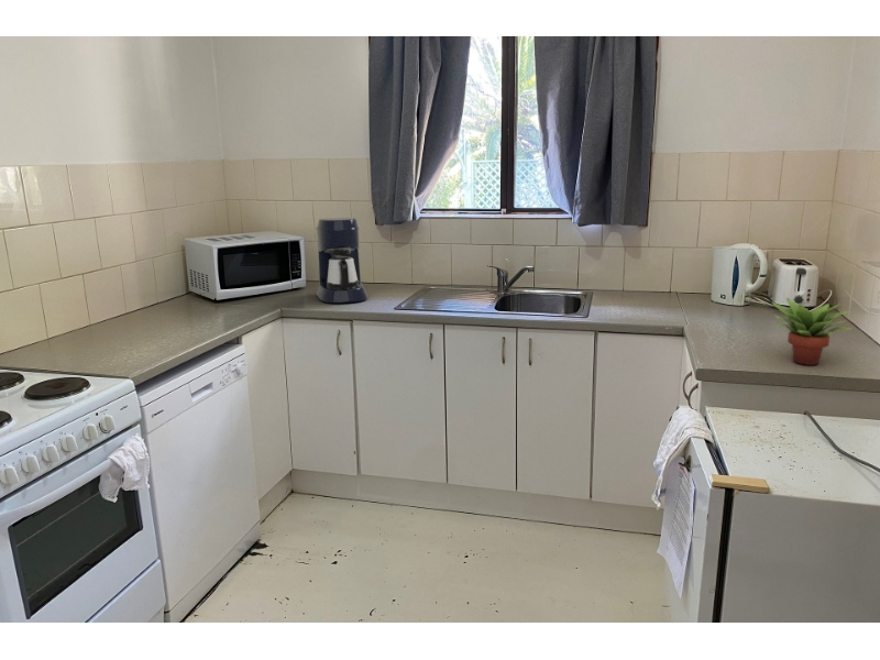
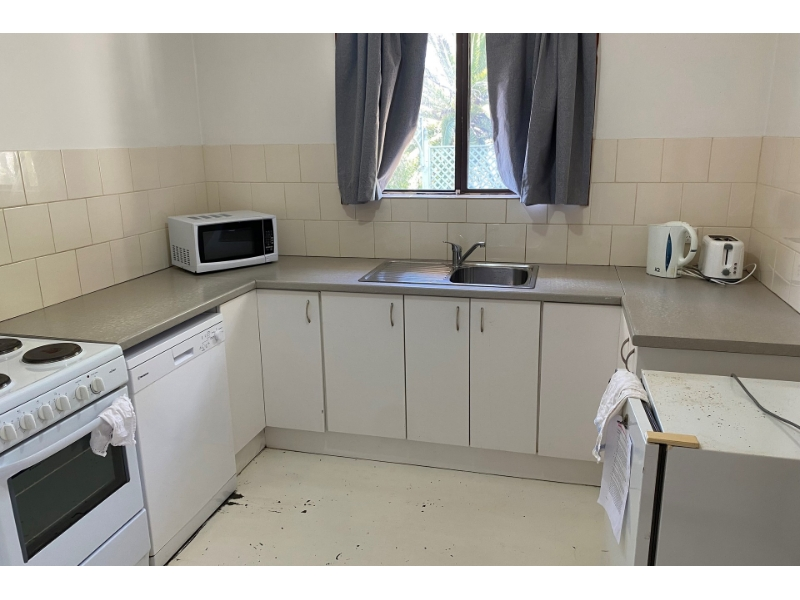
- coffee maker [315,217,369,304]
- succulent plant [771,297,855,366]
